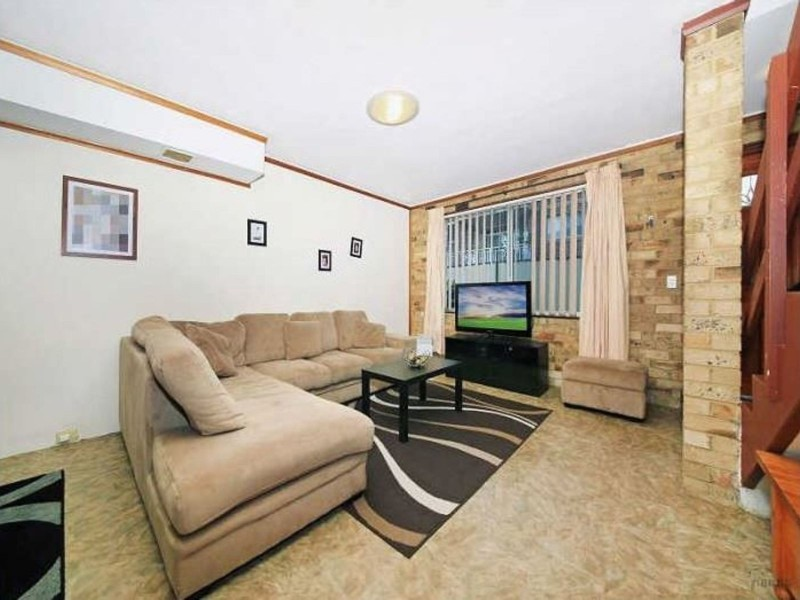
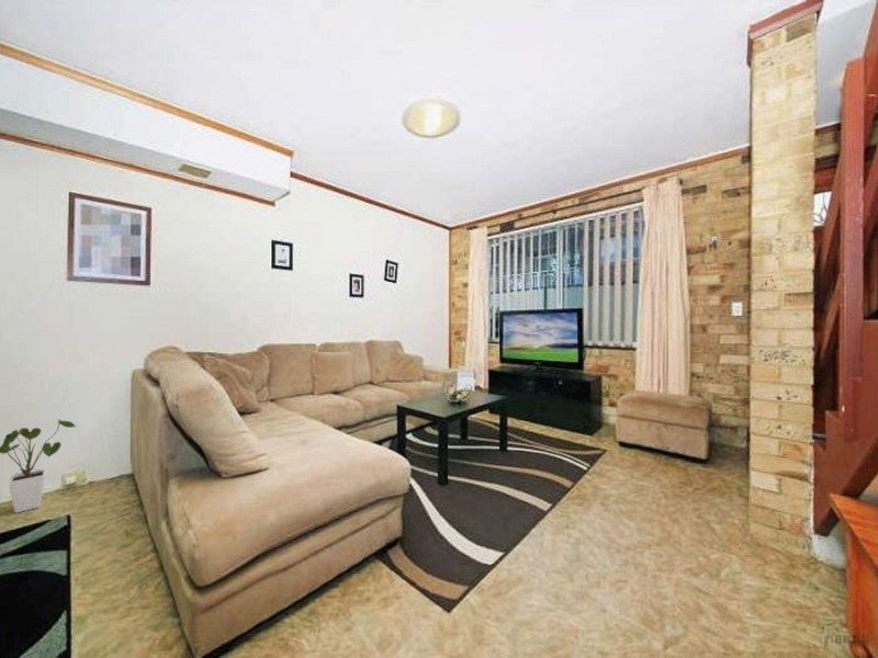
+ house plant [0,418,77,514]
